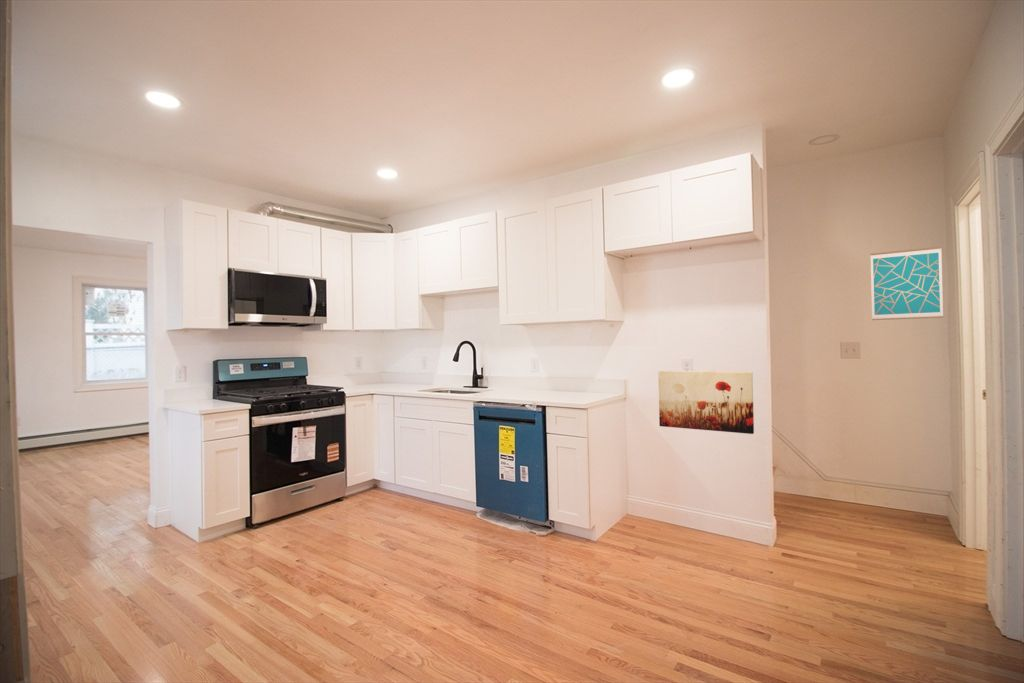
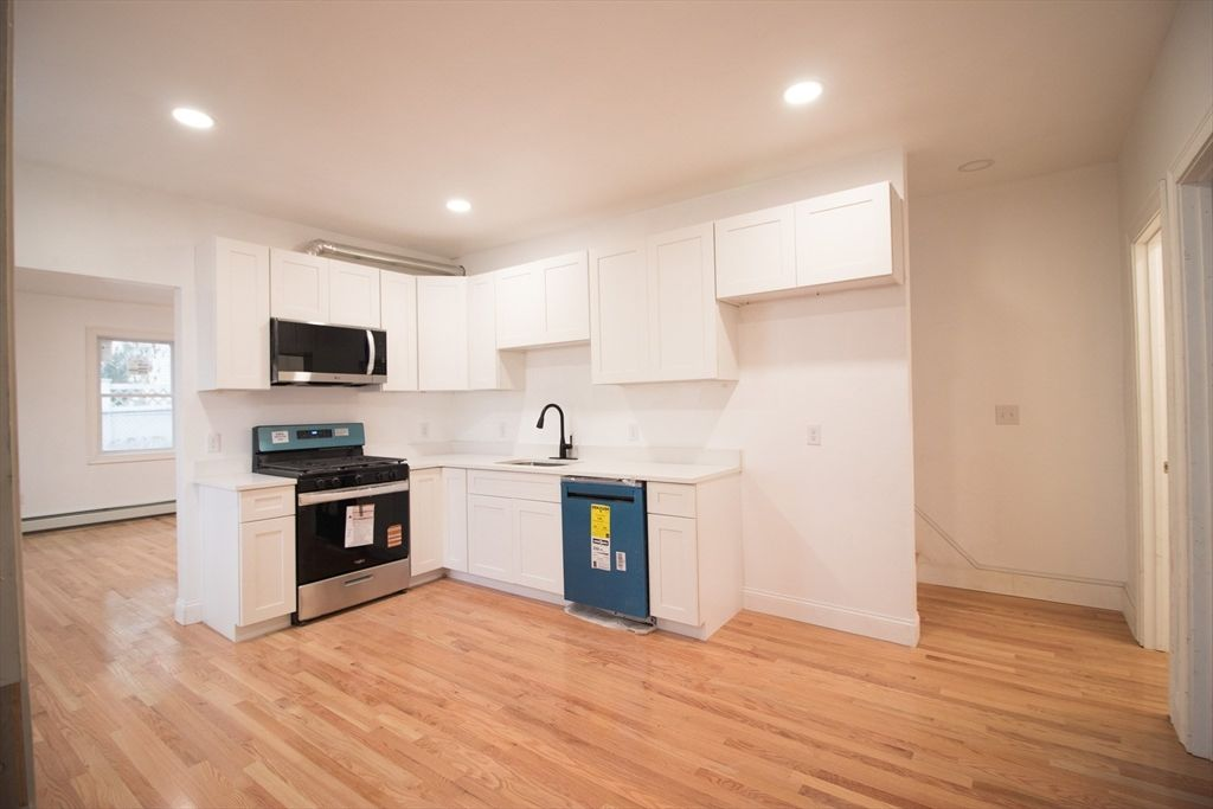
- wall art [869,246,944,321]
- wall art [657,370,755,435]
